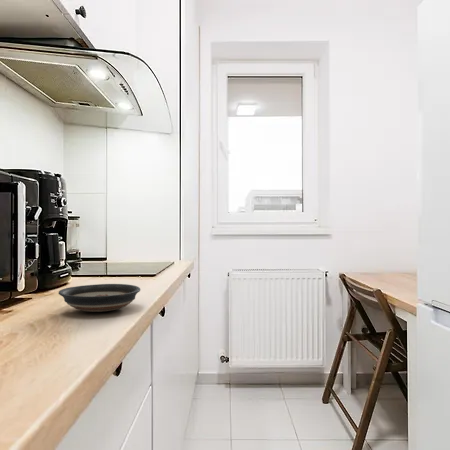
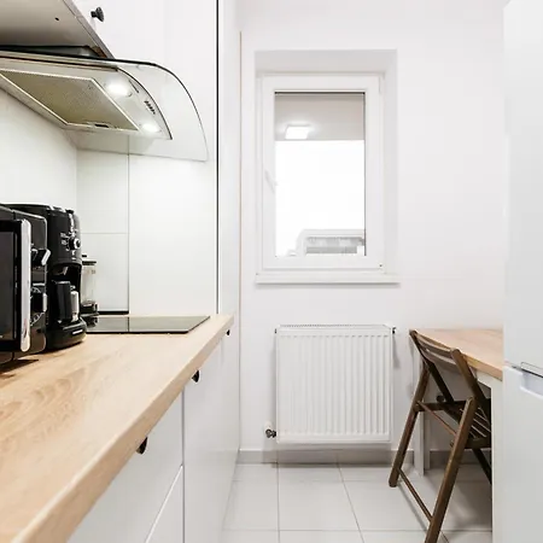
- saucer [58,283,141,313]
